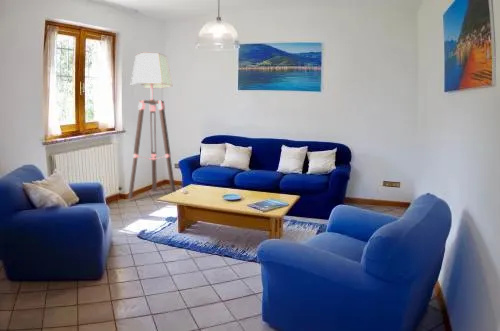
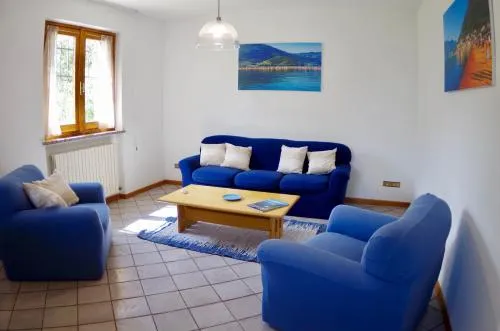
- floor lamp [127,52,176,200]
